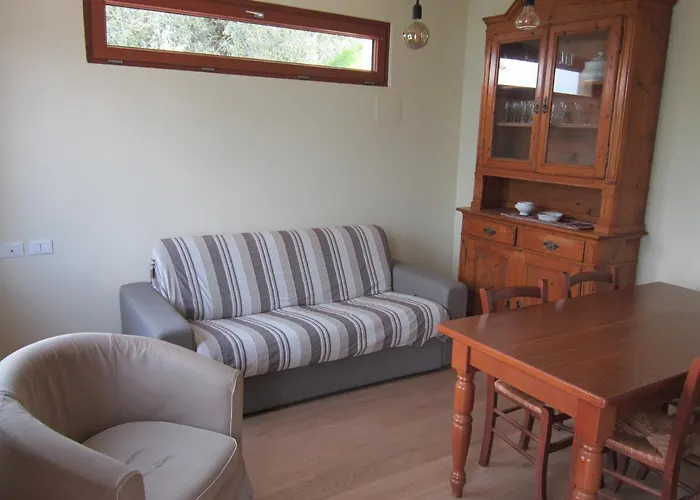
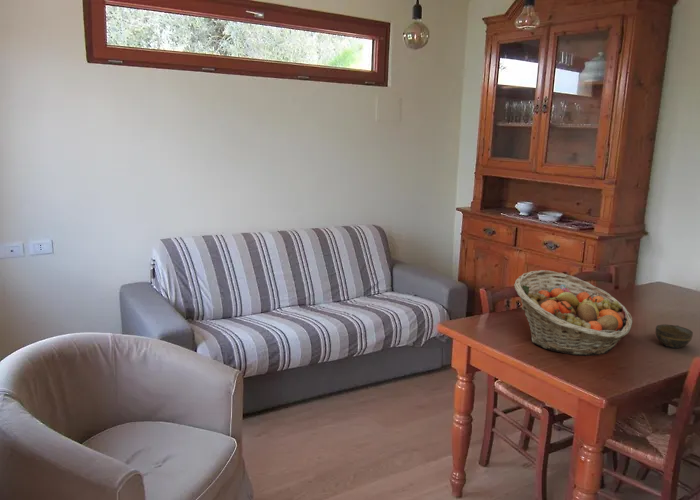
+ cup [655,323,694,349]
+ fruit basket [513,269,634,357]
